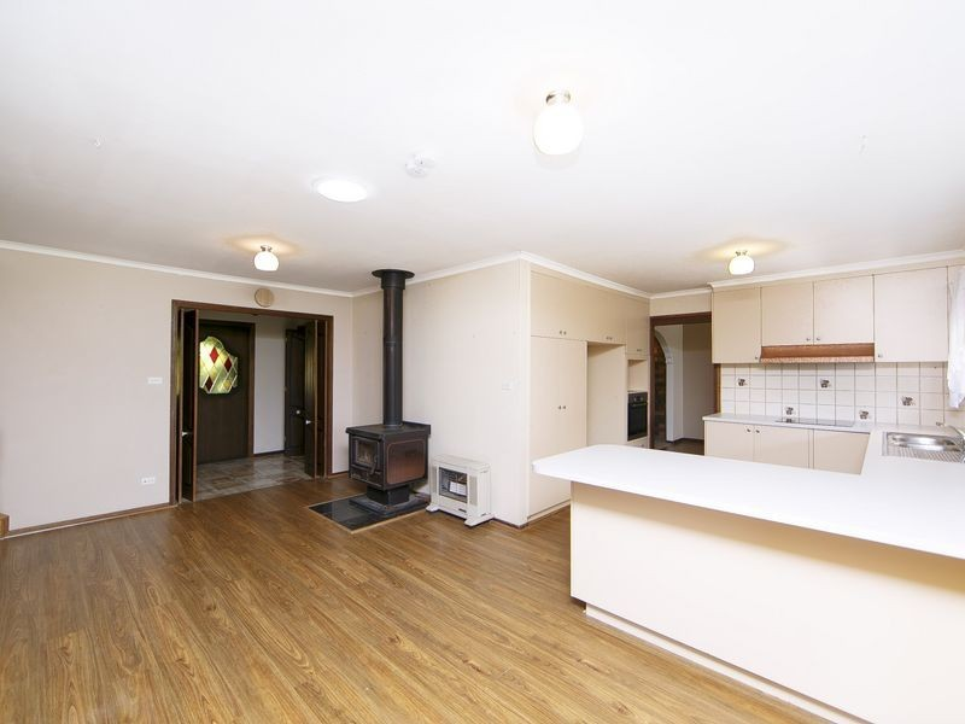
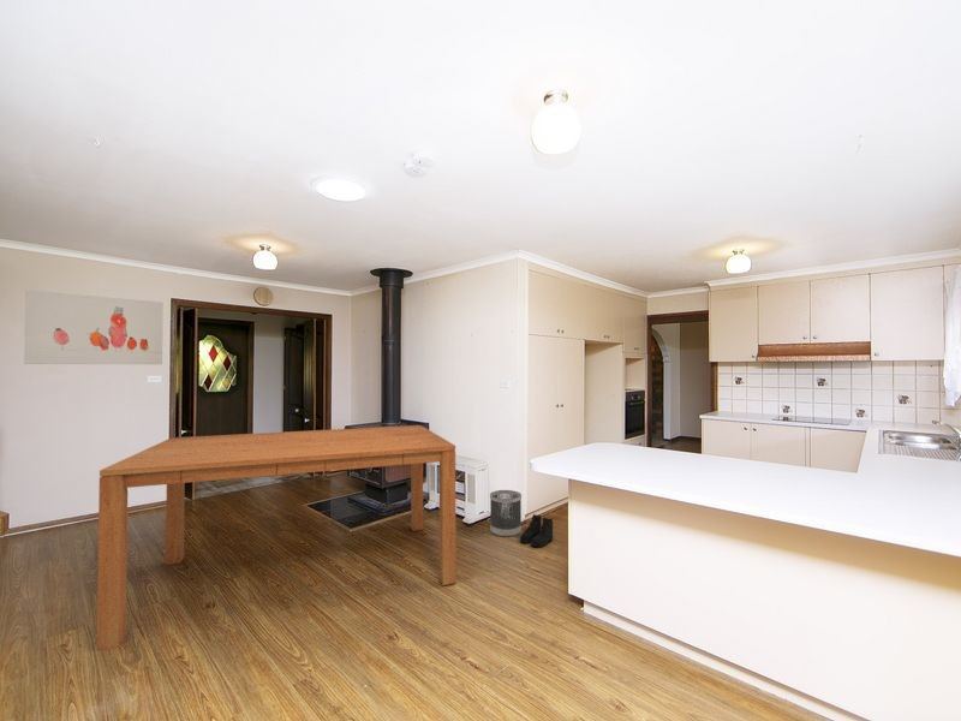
+ wall art [23,288,165,365]
+ boots [519,513,554,548]
+ dining table [96,424,456,653]
+ wastebasket [489,489,523,538]
